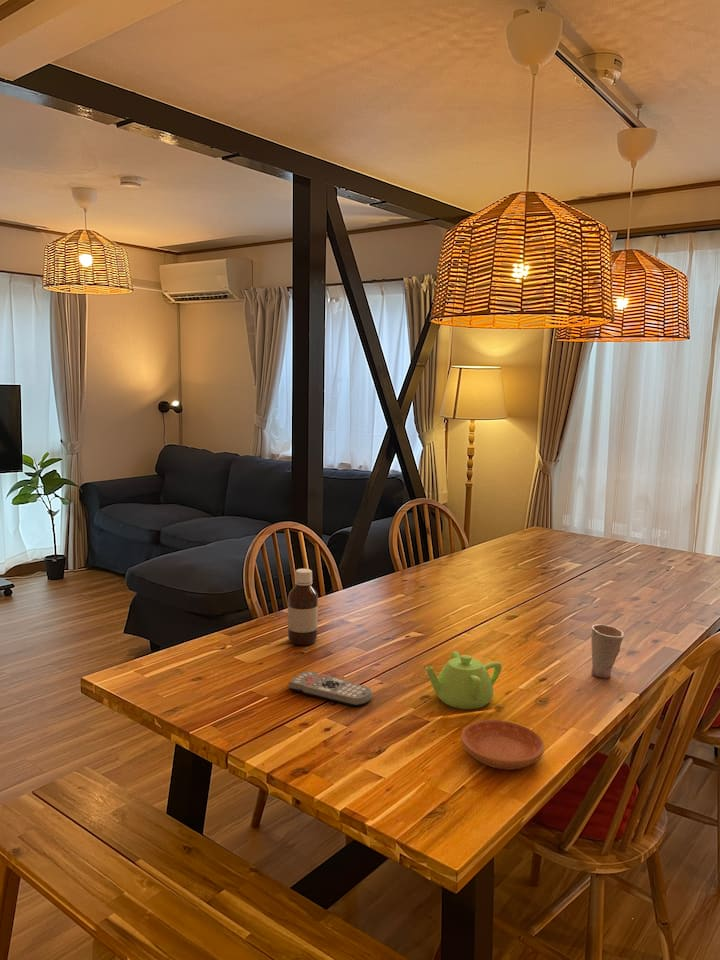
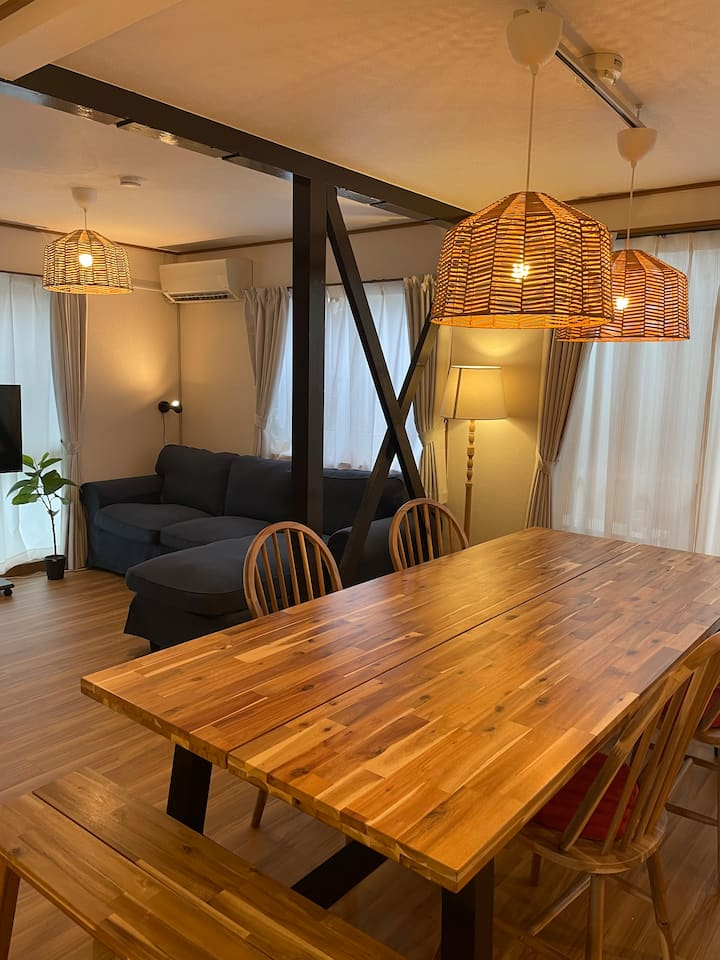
- teapot [424,650,503,710]
- bottle [287,568,319,646]
- remote control [288,670,373,707]
- cup [590,623,625,679]
- saucer [460,719,546,771]
